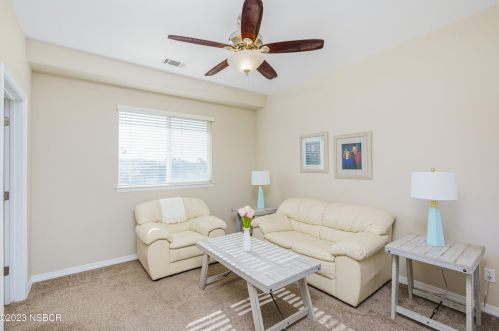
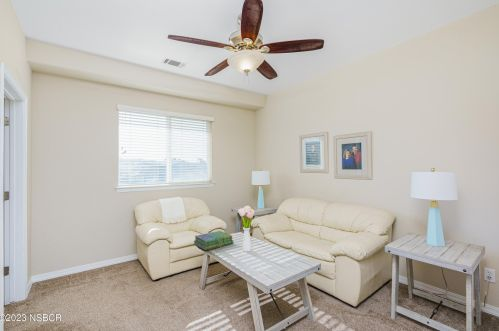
+ stack of books [193,230,234,251]
